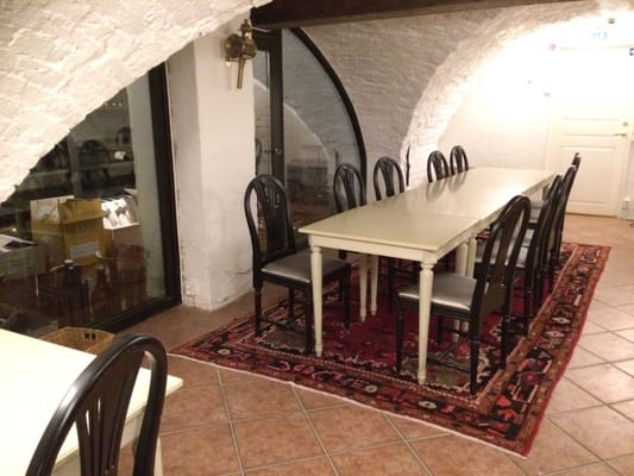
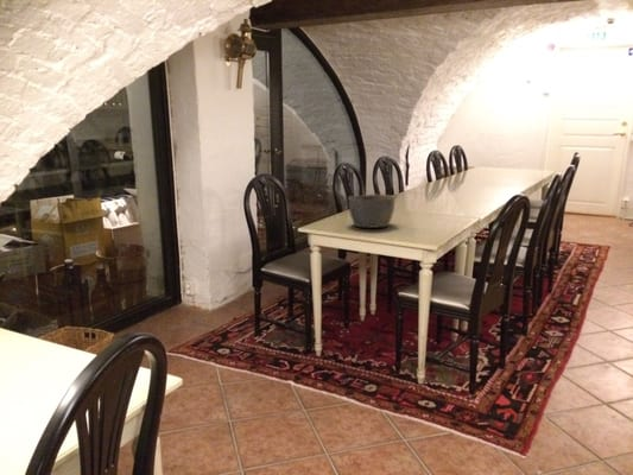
+ bowl [347,194,397,229]
